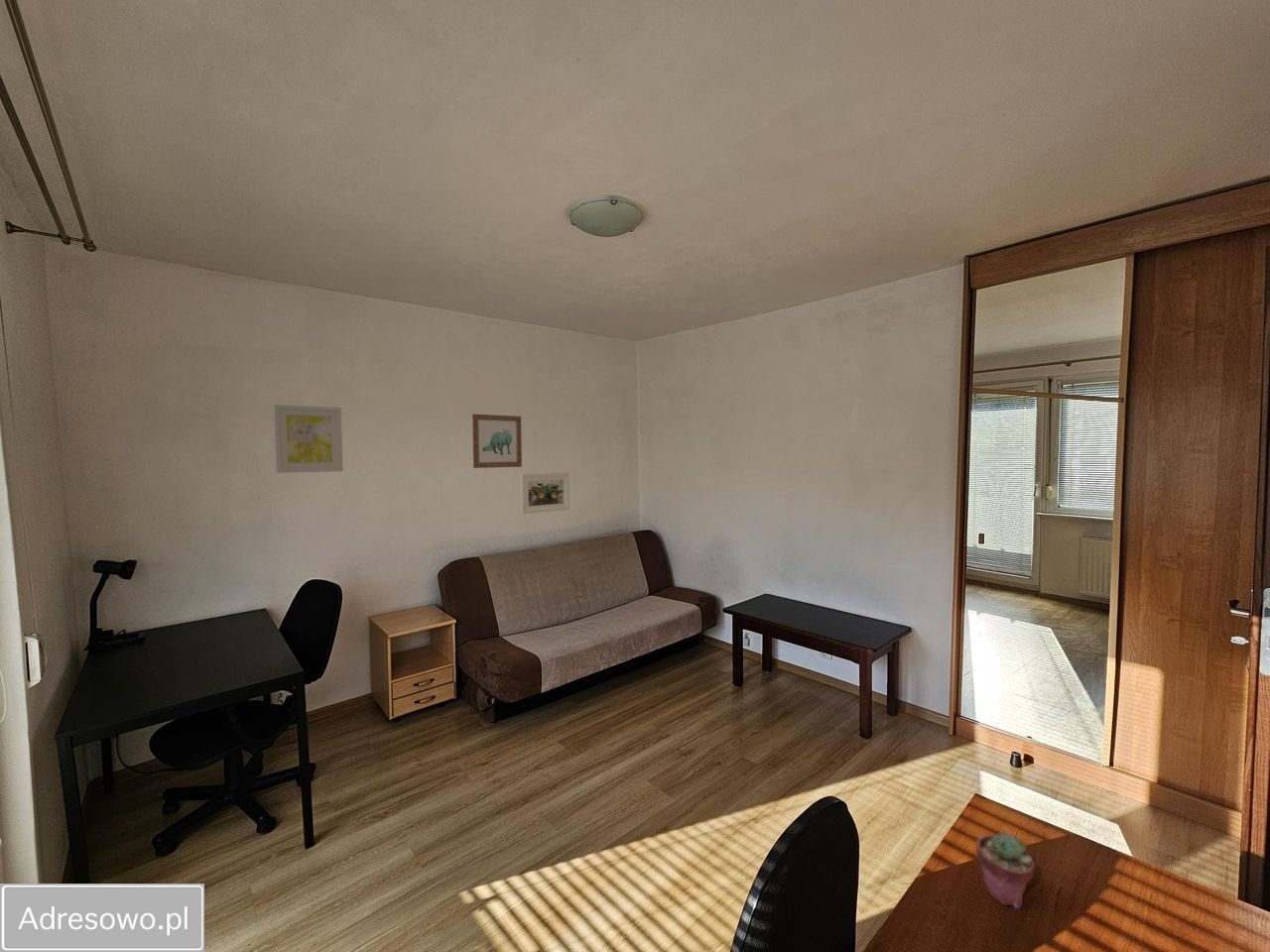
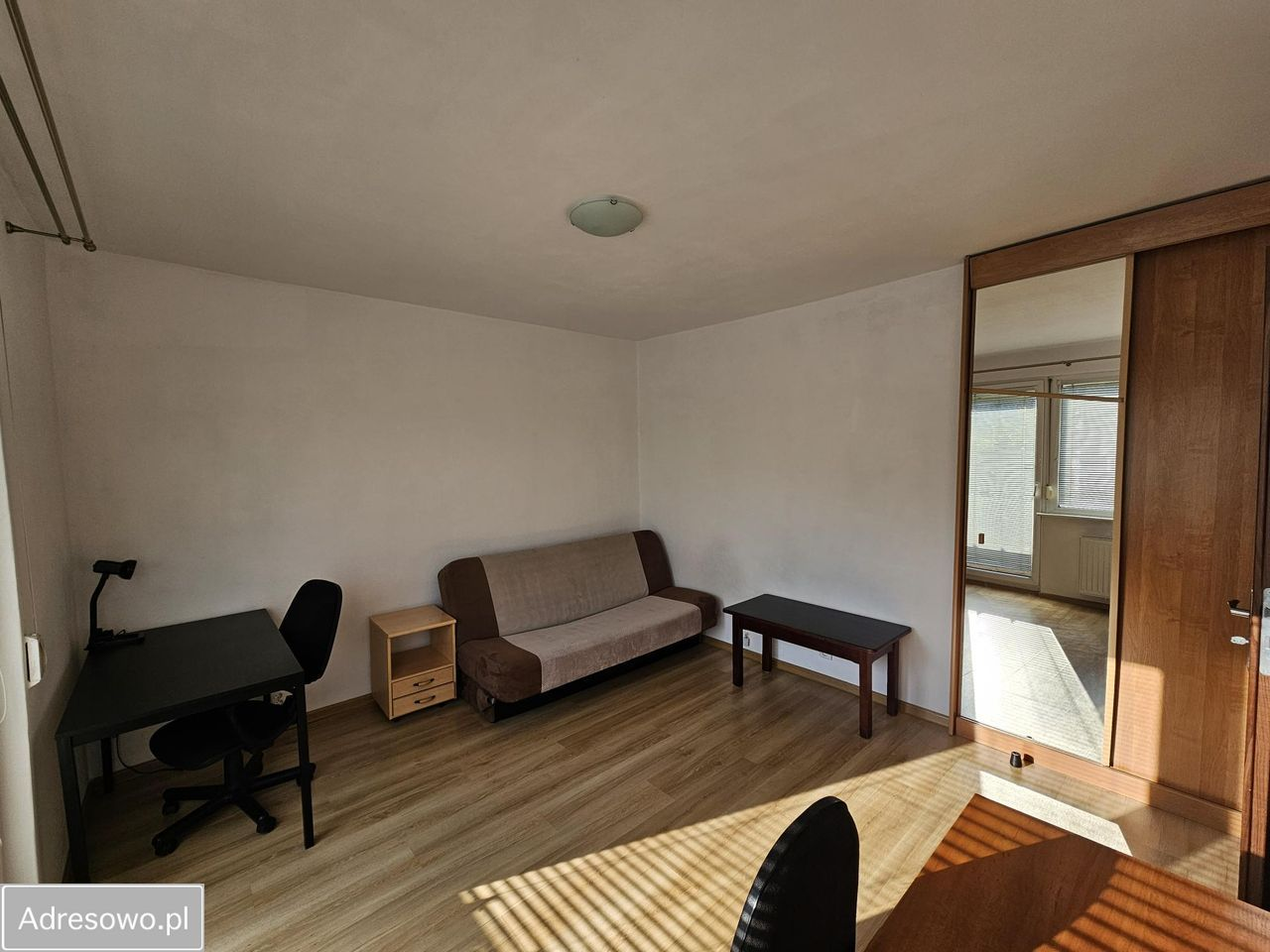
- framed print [520,471,571,515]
- potted succulent [975,831,1036,909]
- wall art [273,404,344,474]
- wall art [471,414,523,469]
